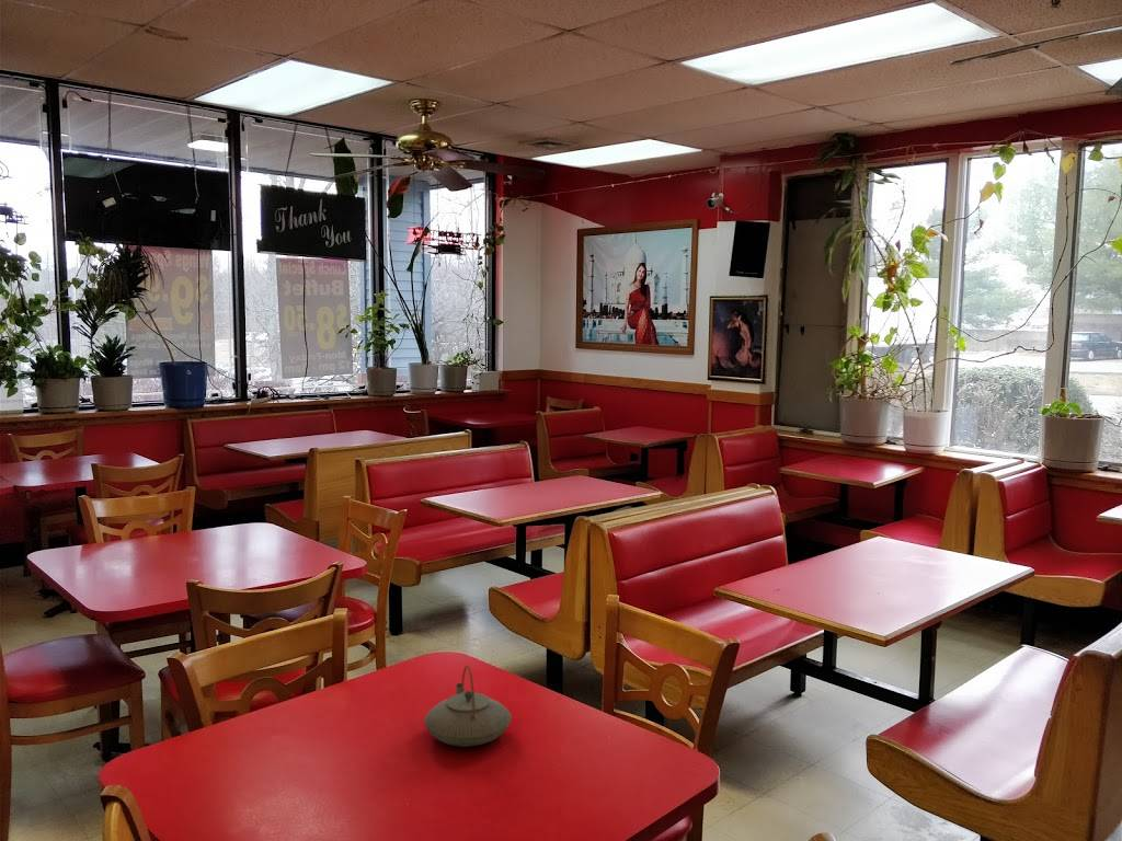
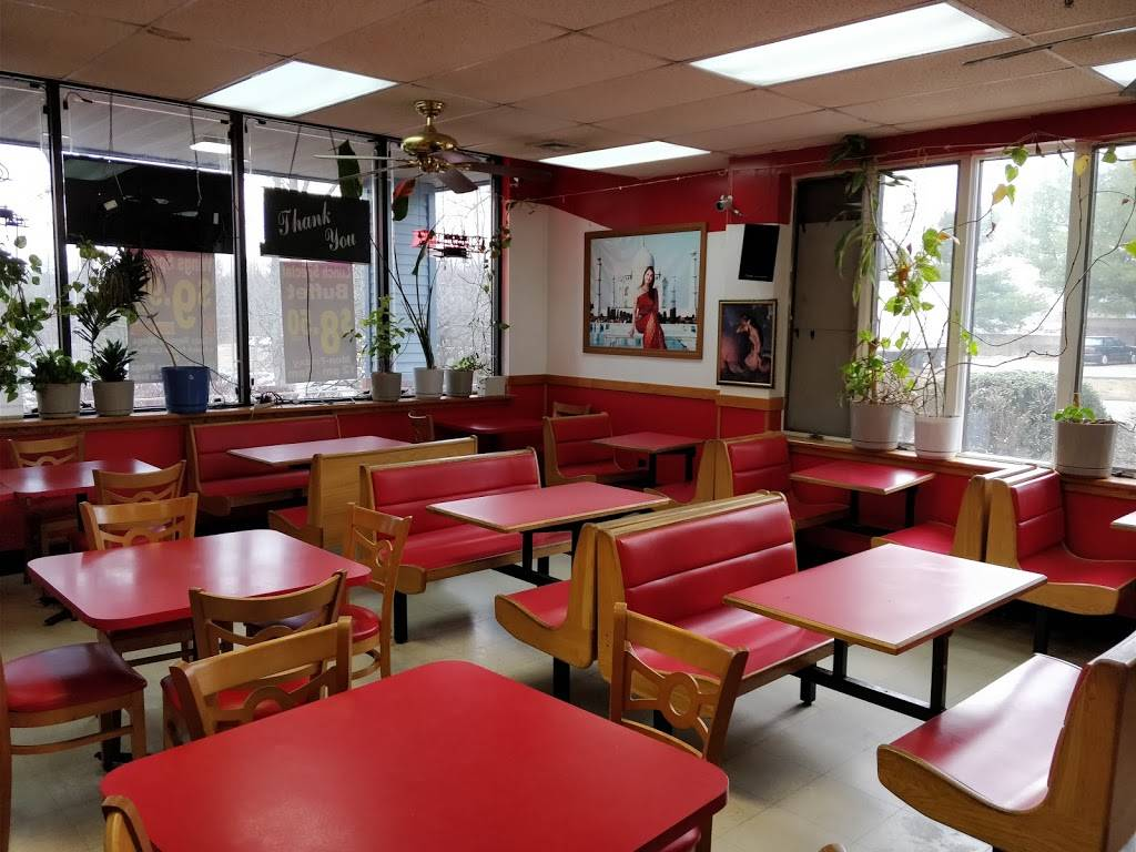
- teapot [423,664,513,748]
